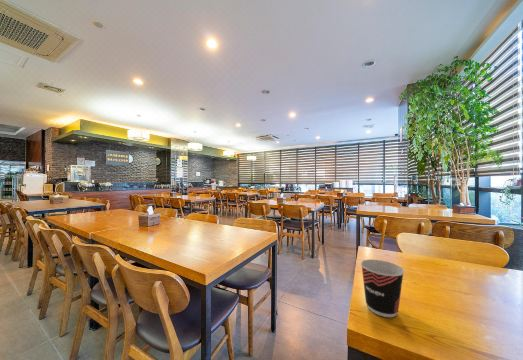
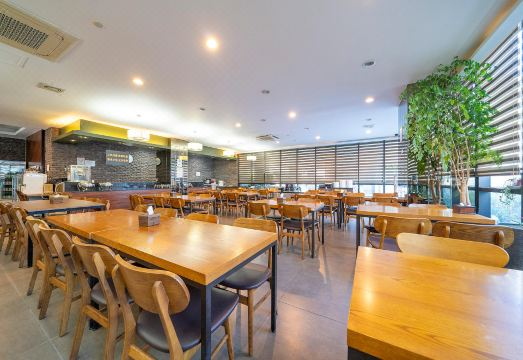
- cup [360,258,405,318]
